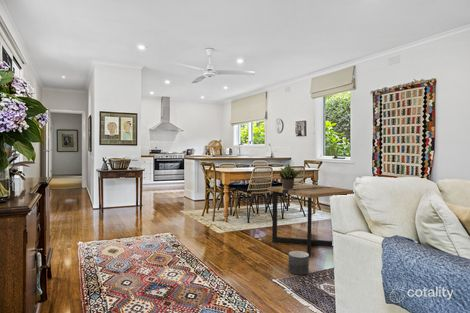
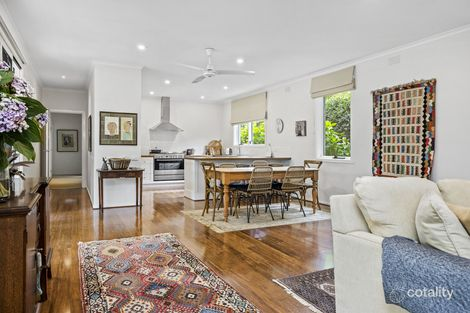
- side table [267,183,355,257]
- potted plant [277,163,302,189]
- planter [288,250,310,276]
